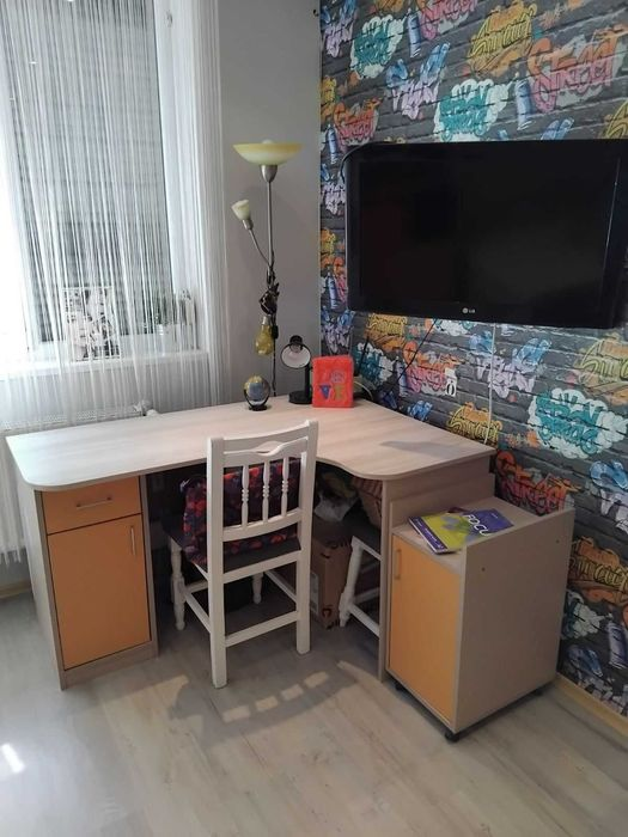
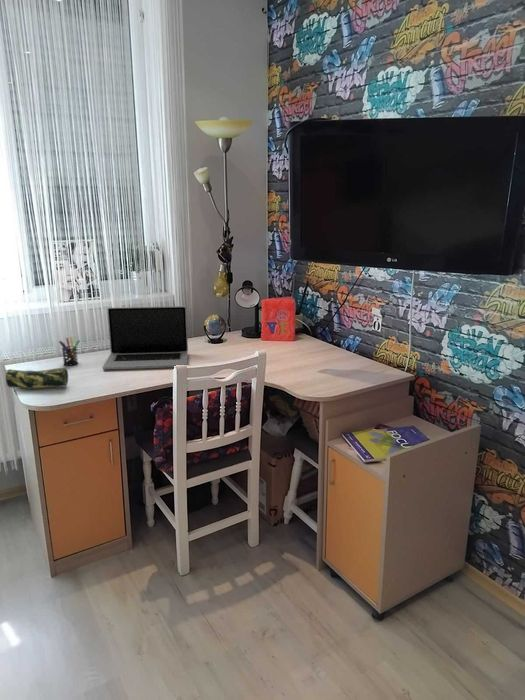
+ pencil case [4,367,69,390]
+ laptop [102,305,189,370]
+ pen holder [58,336,81,367]
